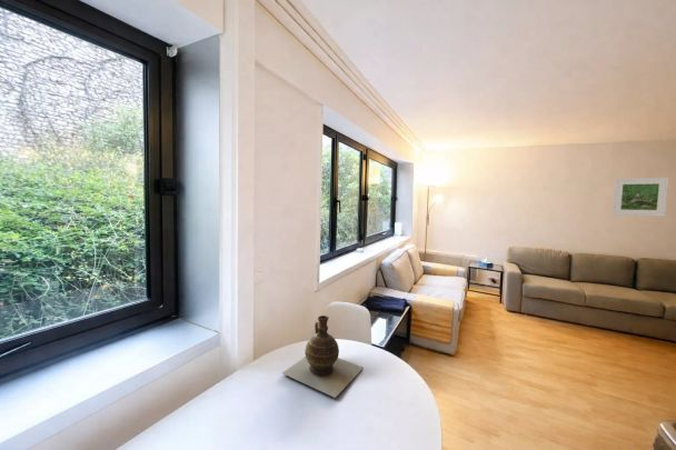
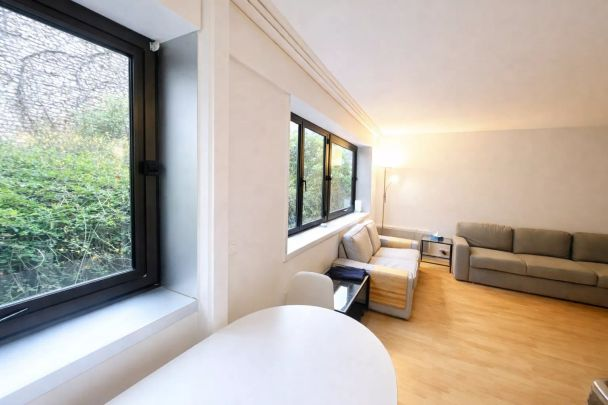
- ceramic jug [281,314,365,399]
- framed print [612,177,669,218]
